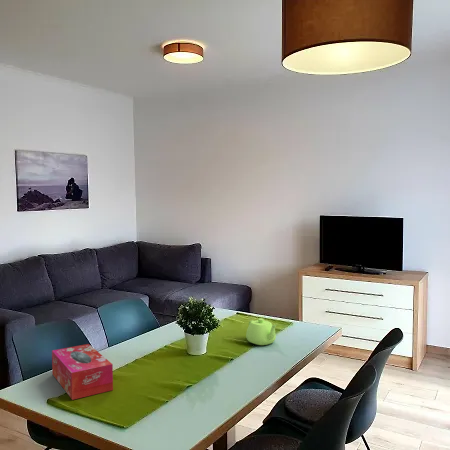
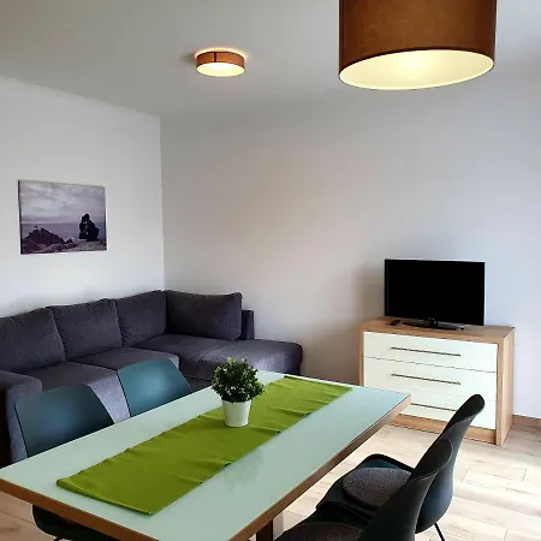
- tissue box [51,343,114,401]
- teapot [245,317,277,346]
